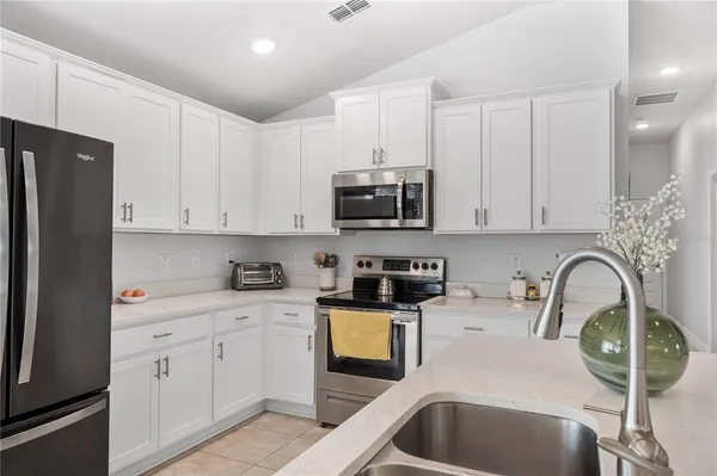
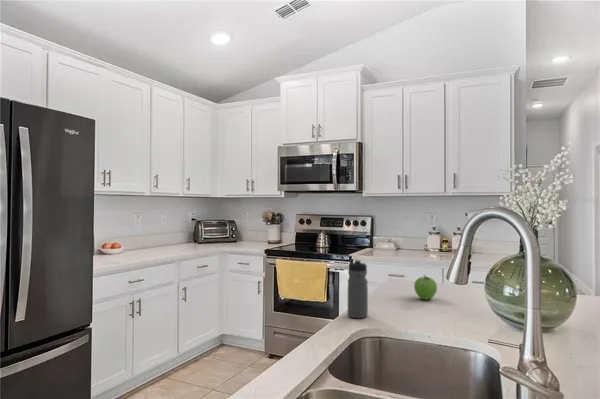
+ fruit [413,274,438,301]
+ water bottle [347,258,369,319]
